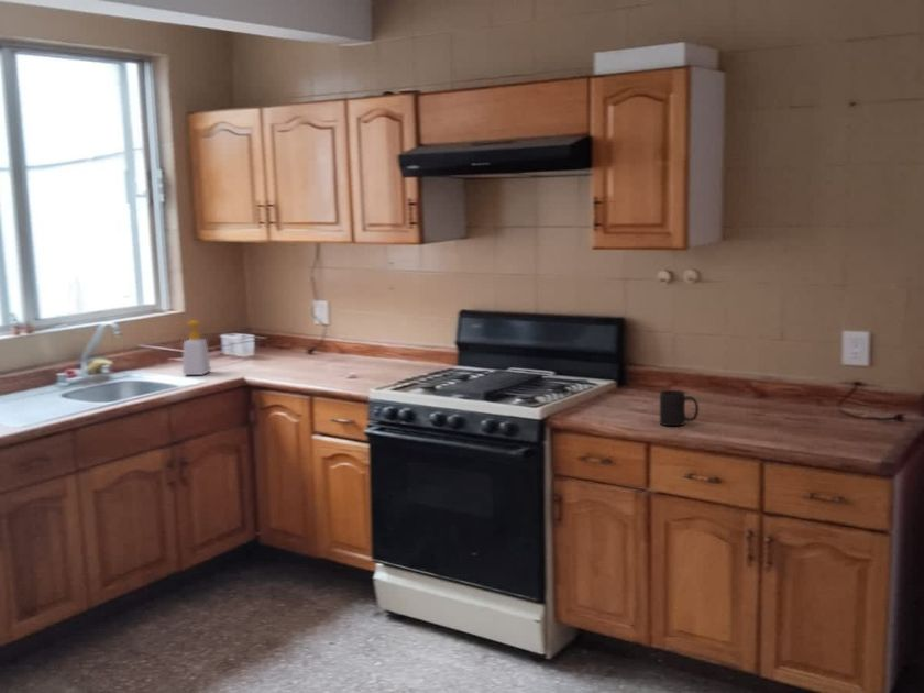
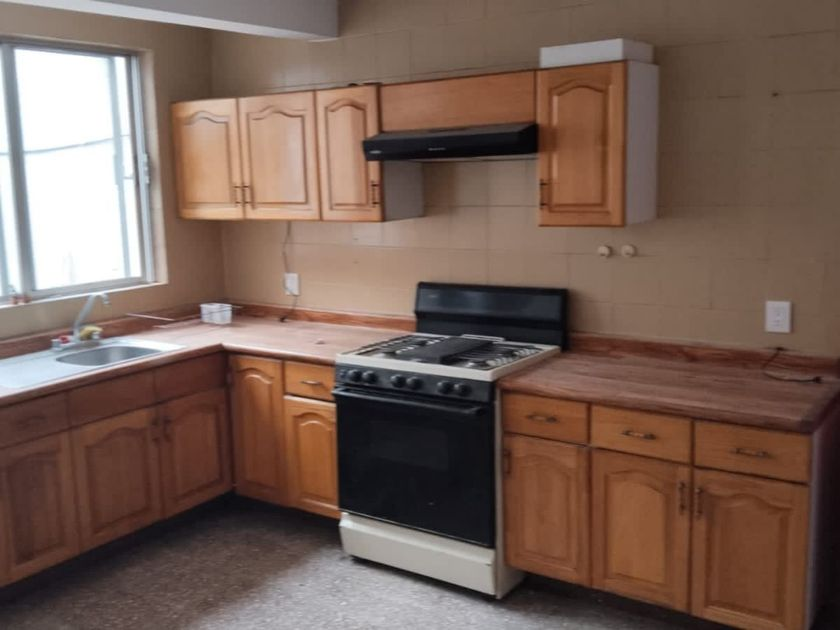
- mug [659,389,700,427]
- soap bottle [172,319,212,376]
